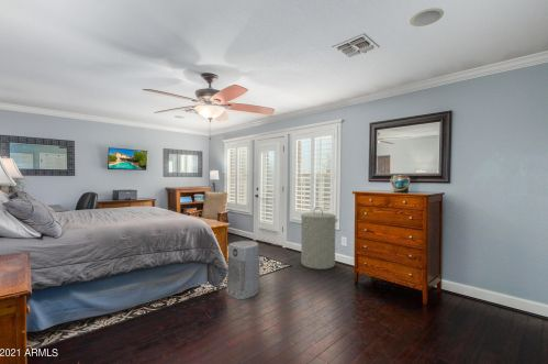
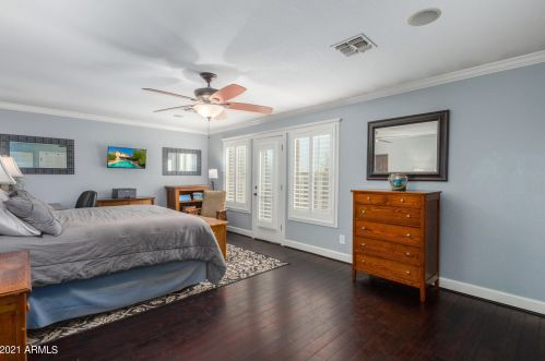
- air purifier [225,240,260,300]
- laundry hamper [300,206,339,271]
